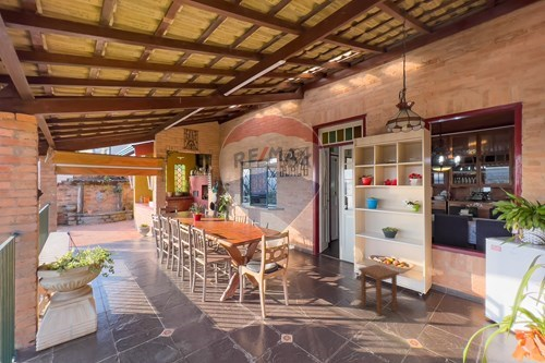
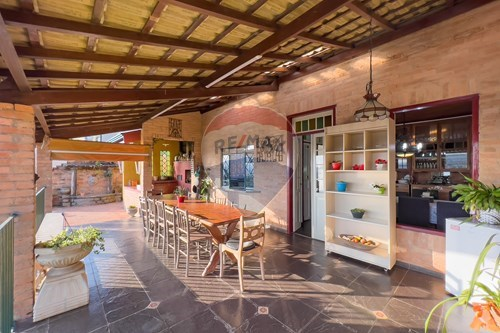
- stool [358,264,400,317]
